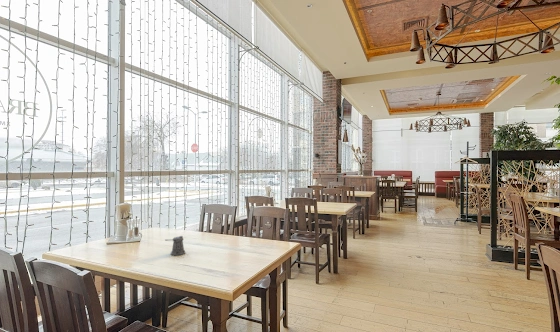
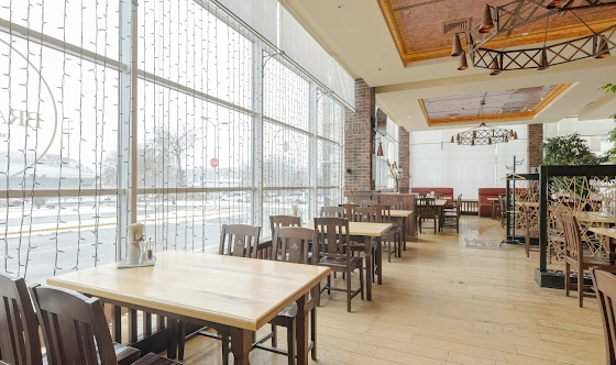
- pepper shaker [164,235,186,256]
